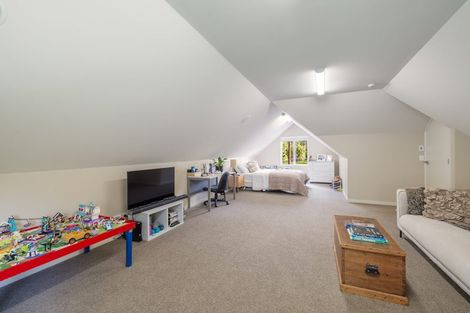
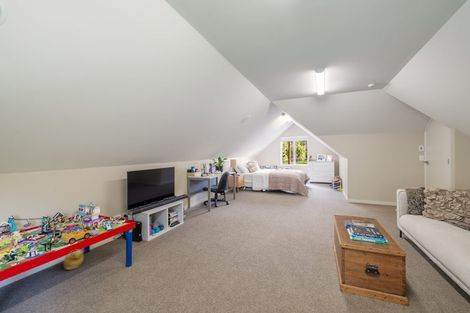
+ rubber duck [63,249,84,271]
